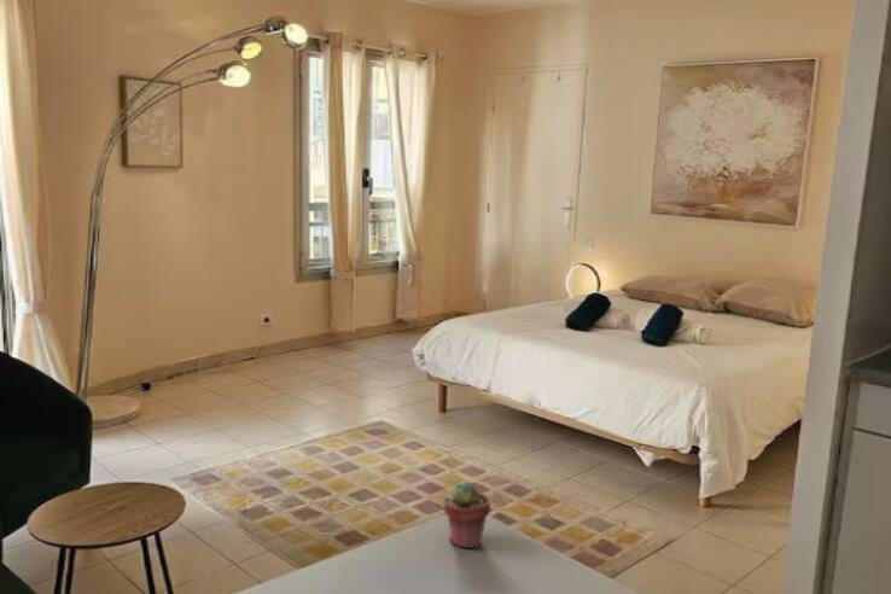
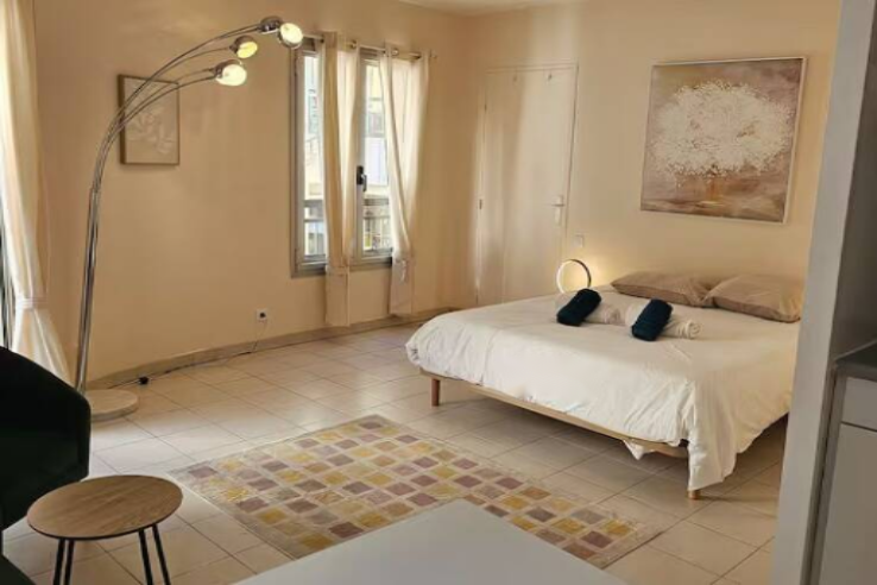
- potted succulent [442,481,491,549]
